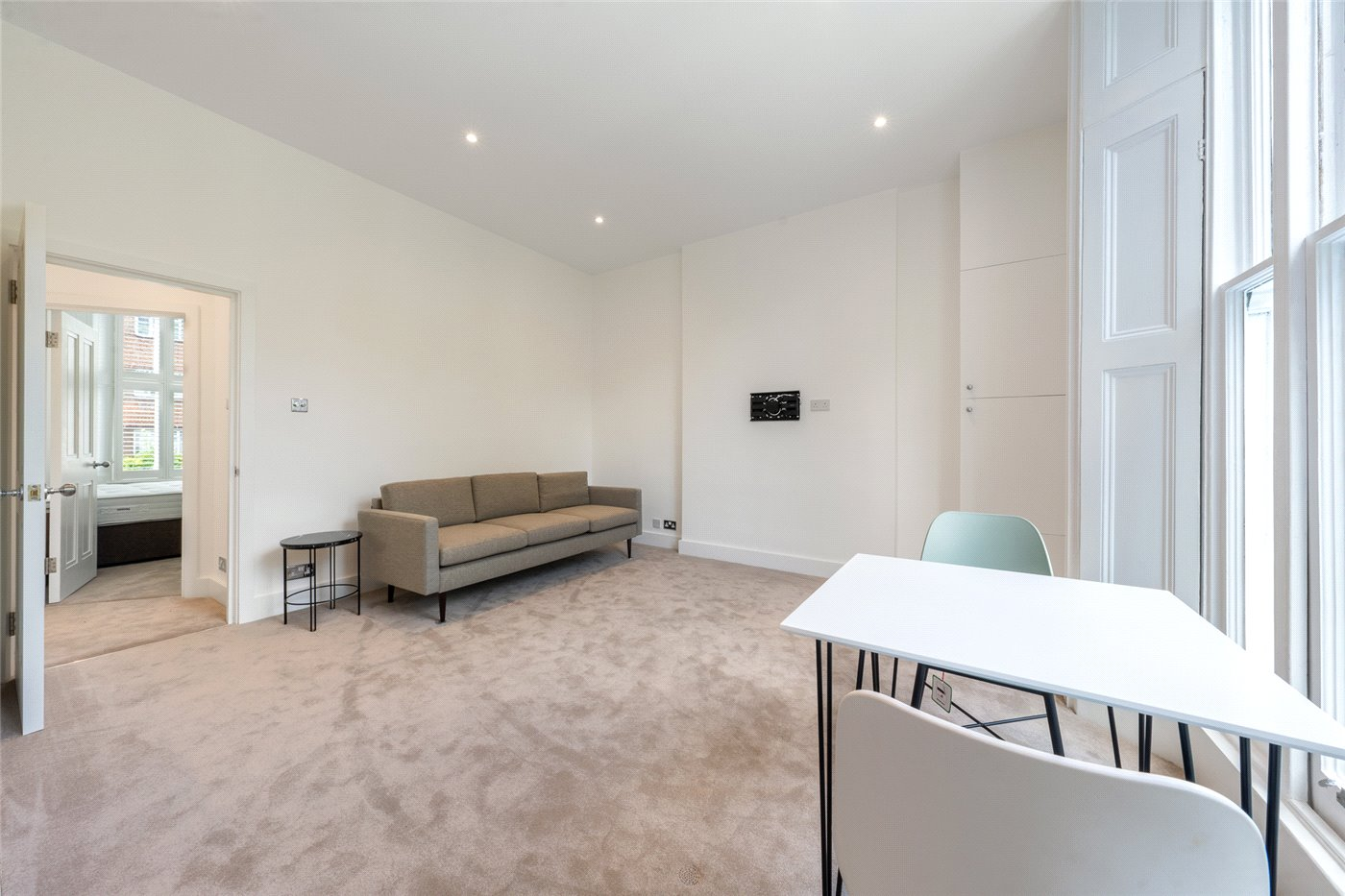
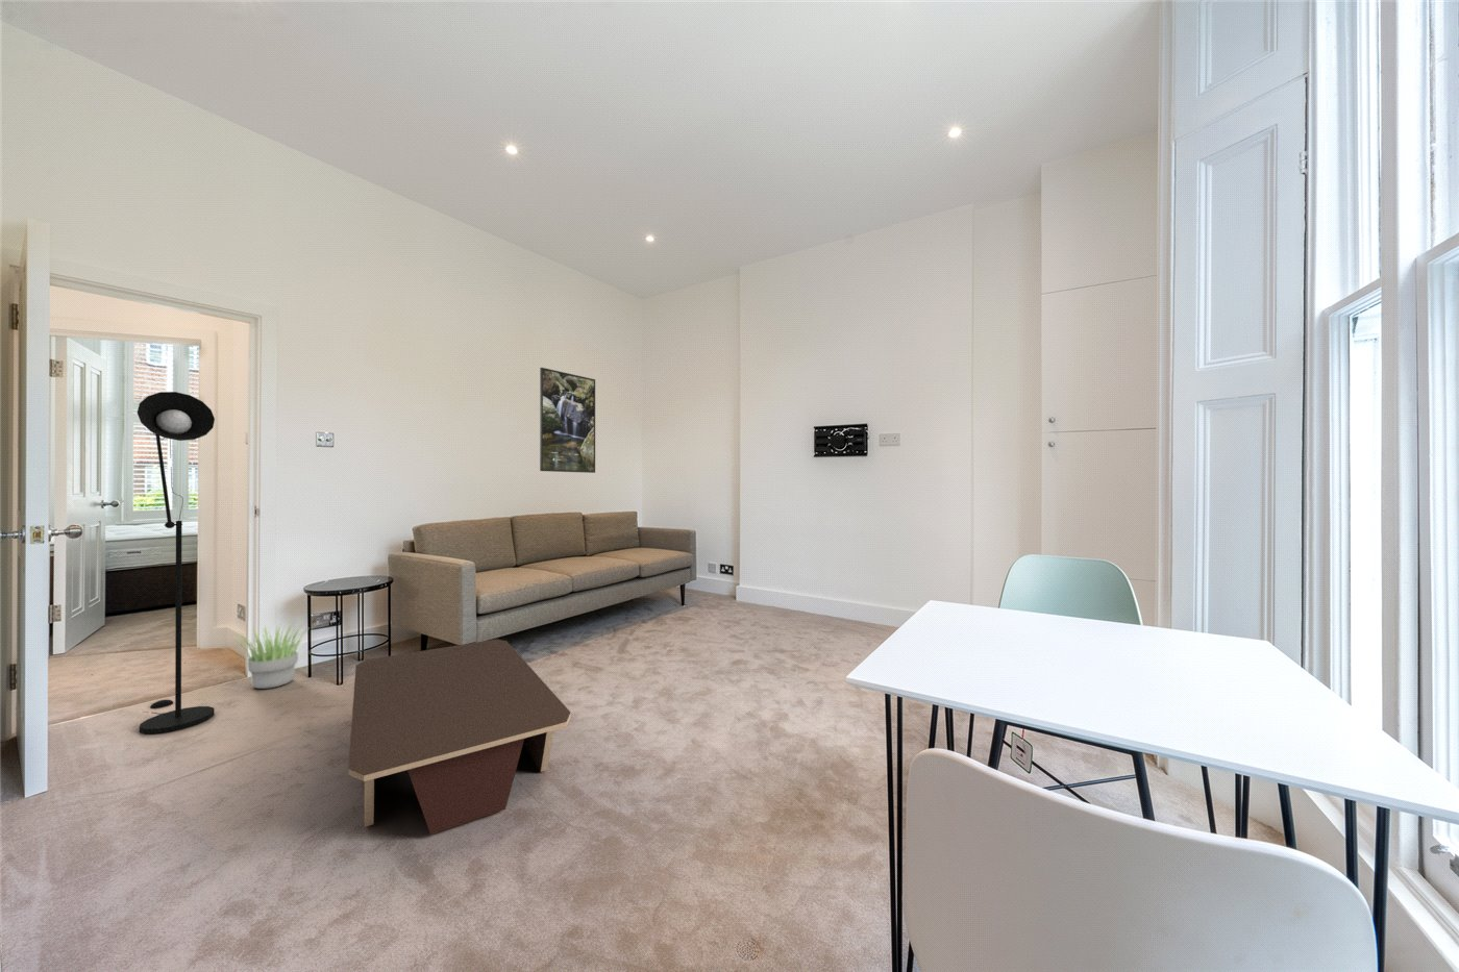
+ coffee table [347,639,572,835]
+ floor lamp [137,391,216,734]
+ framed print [539,367,597,474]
+ potted plant [230,622,308,690]
